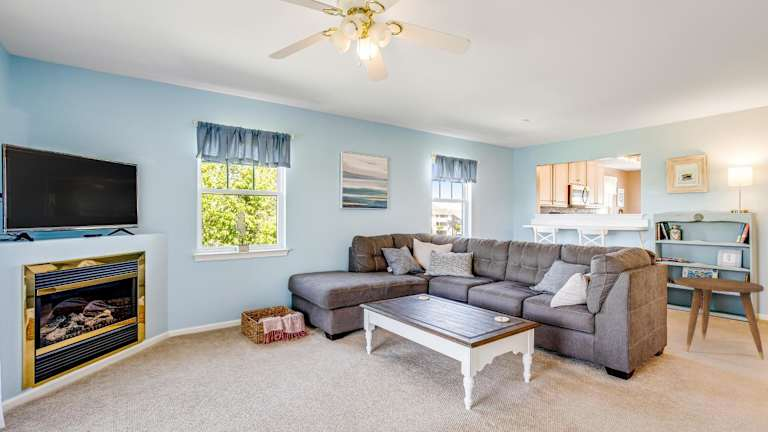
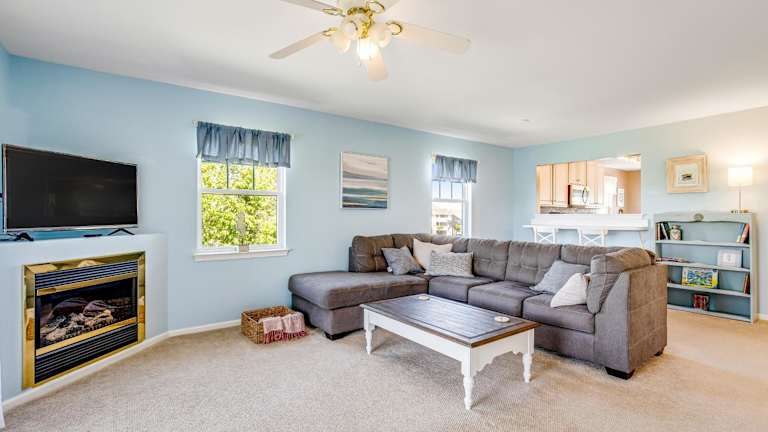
- side table [673,276,765,361]
